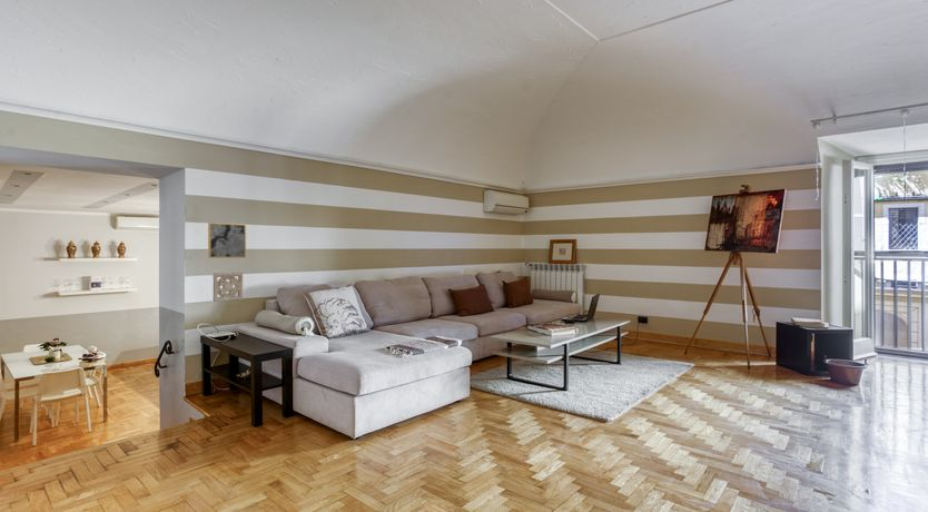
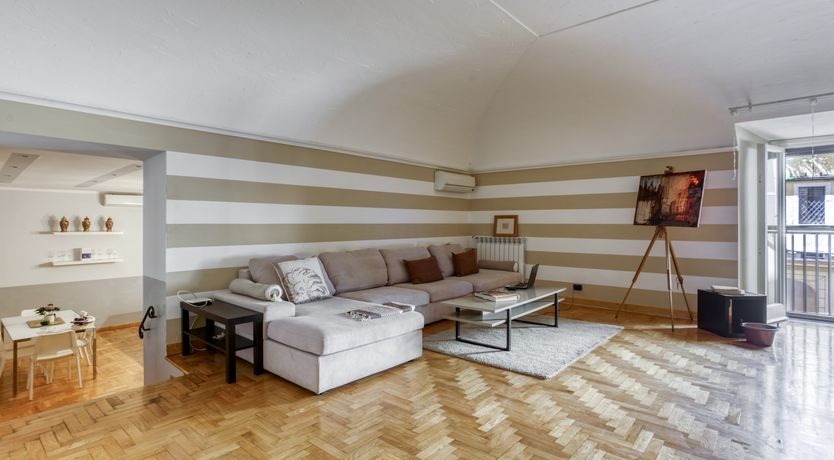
- wall ornament [213,272,244,303]
- wall art [207,221,247,259]
